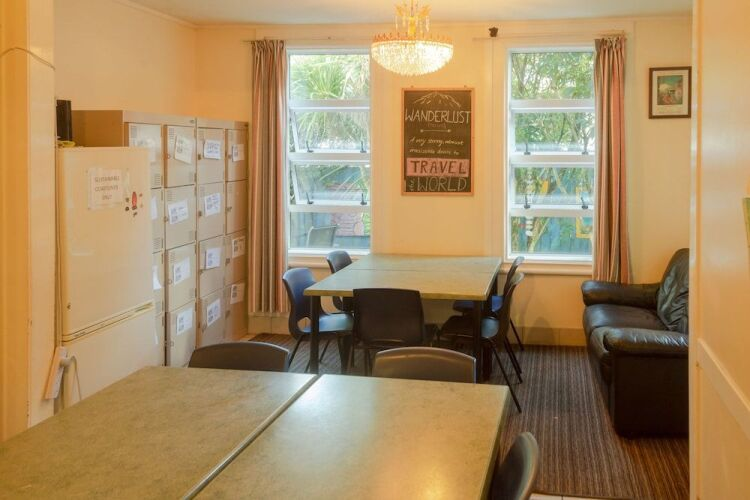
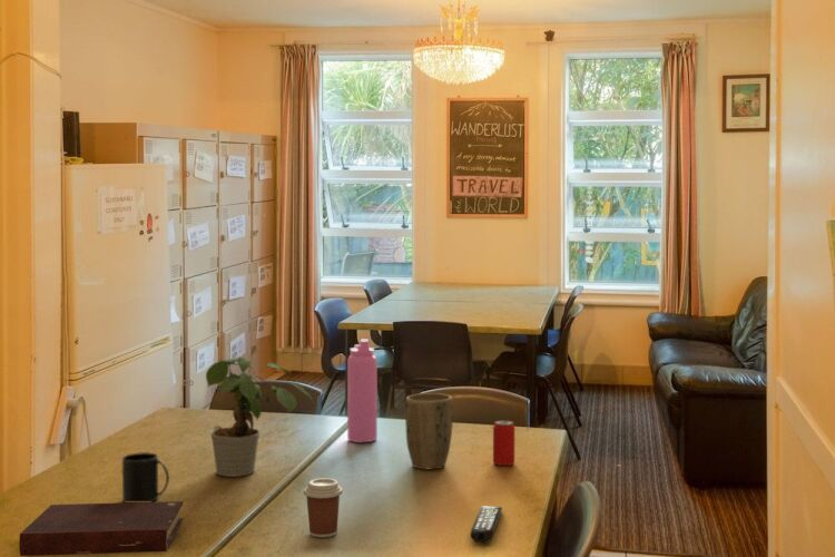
+ water bottle [346,339,379,443]
+ potted plant [205,355,317,478]
+ plant pot [404,392,454,470]
+ coffee cup [303,477,344,538]
+ beverage can [492,419,515,467]
+ mug [121,451,170,502]
+ remote control [470,505,503,544]
+ book [18,500,185,557]
